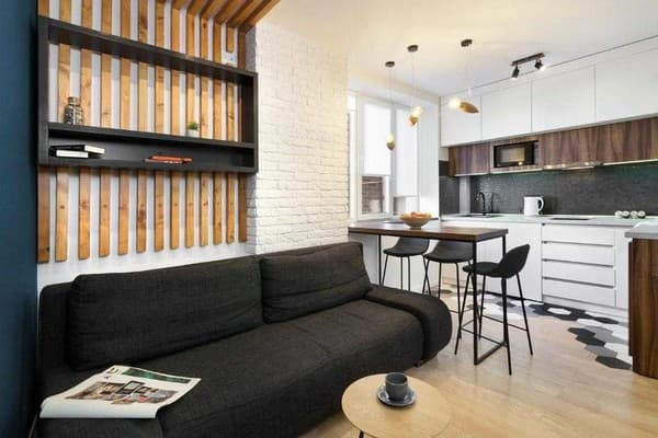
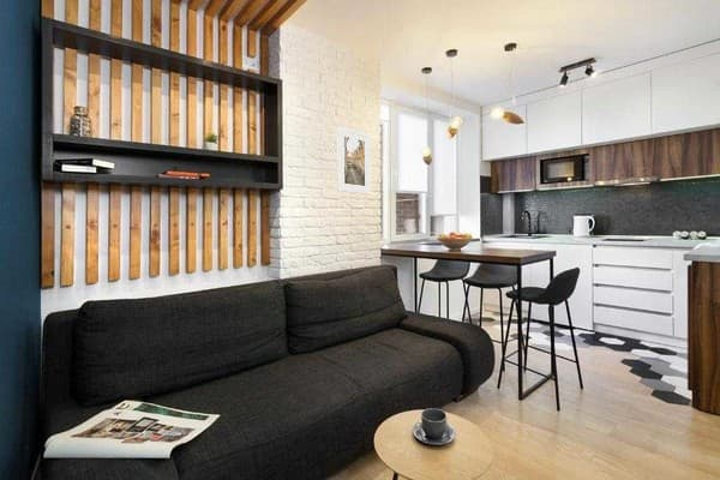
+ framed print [336,126,372,196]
